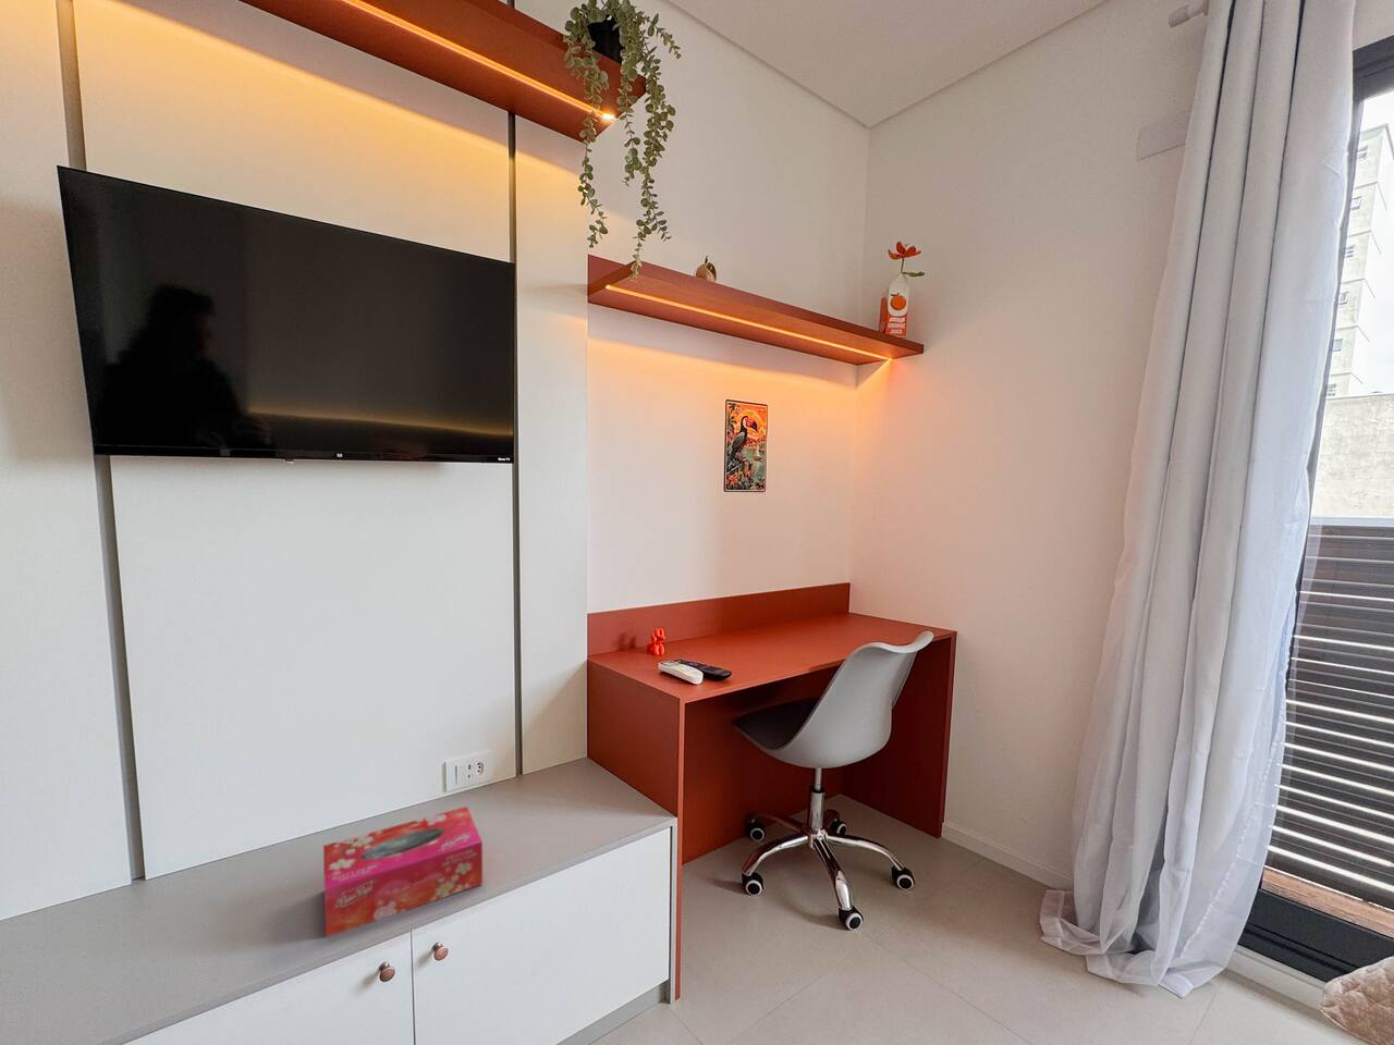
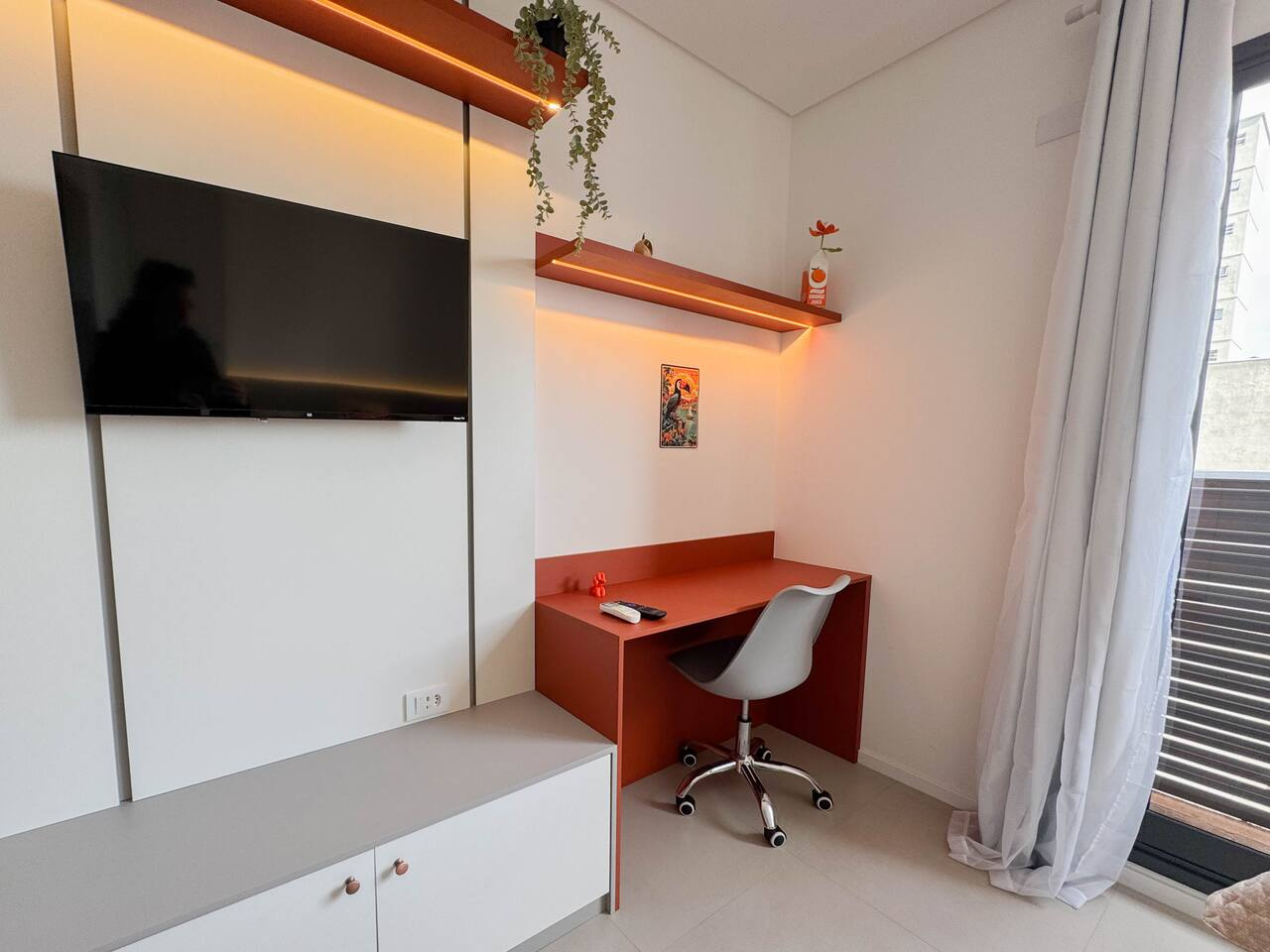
- tissue box [323,806,484,939]
